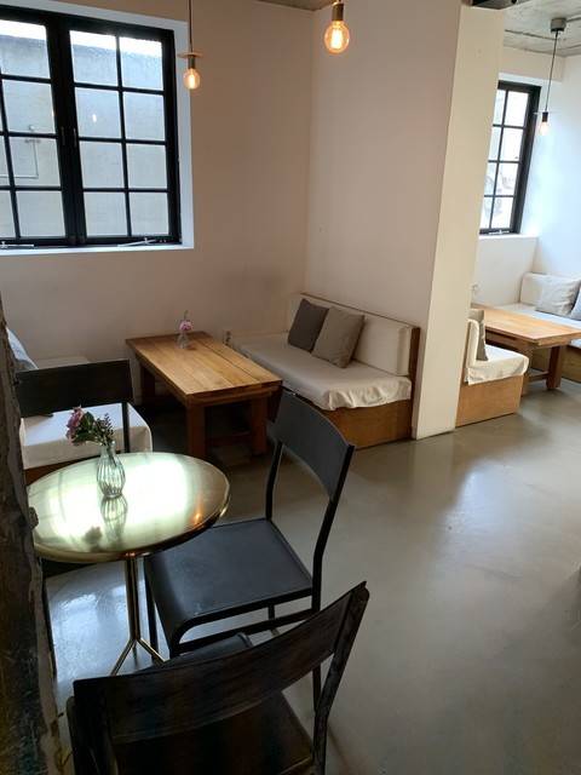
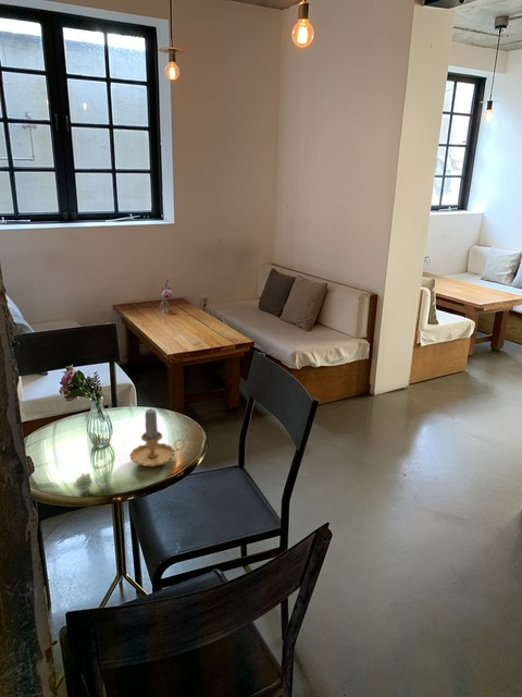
+ candle [129,406,186,467]
